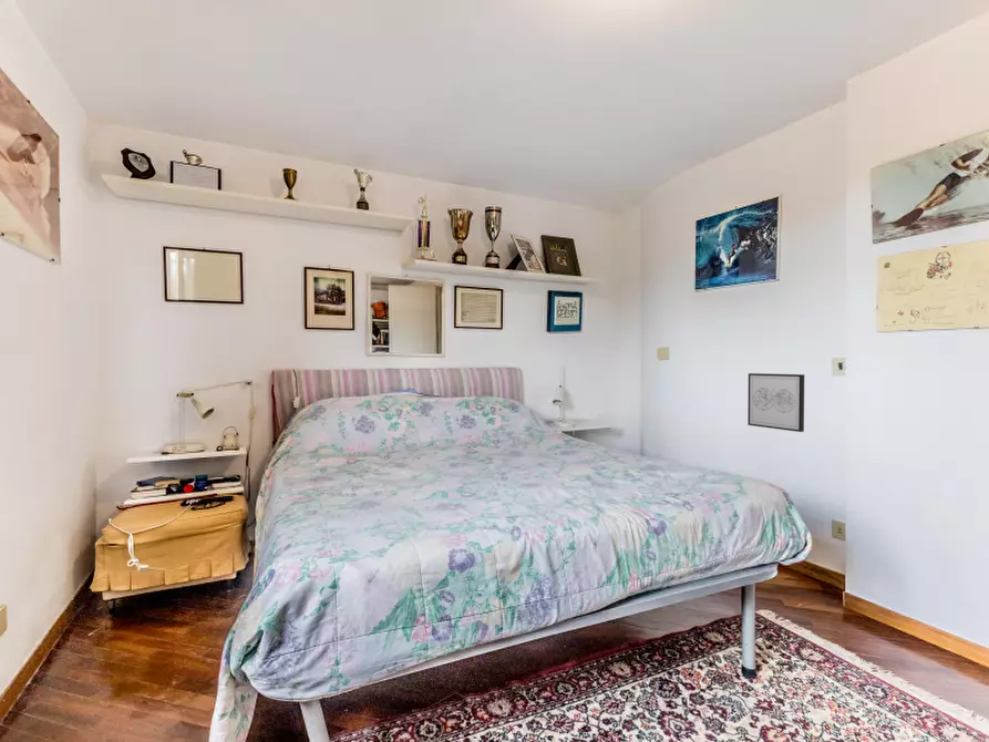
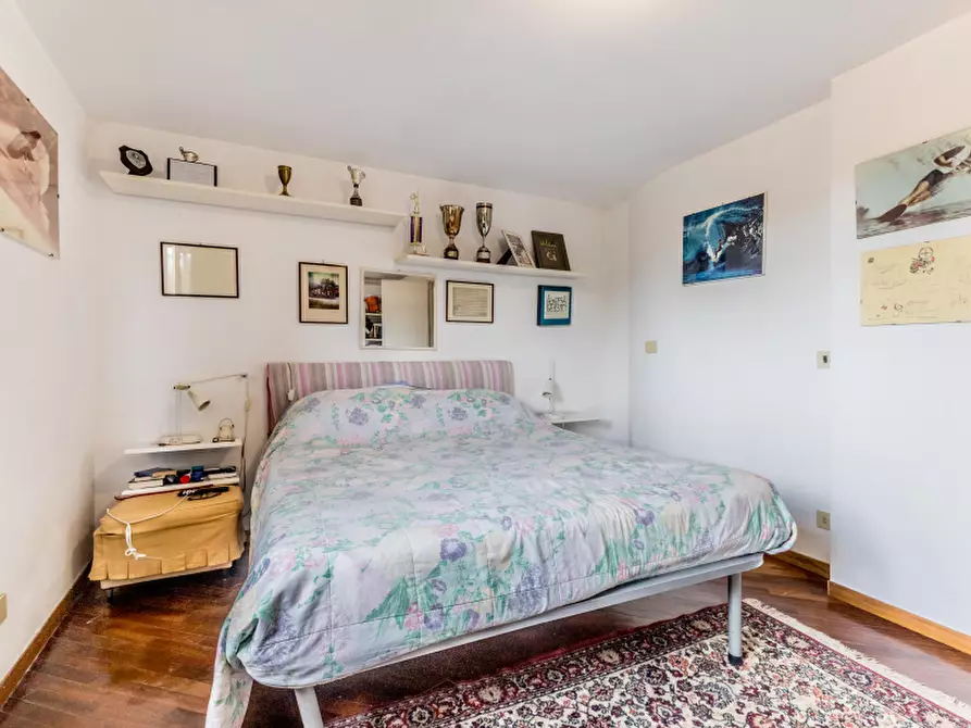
- wall art [746,372,805,433]
